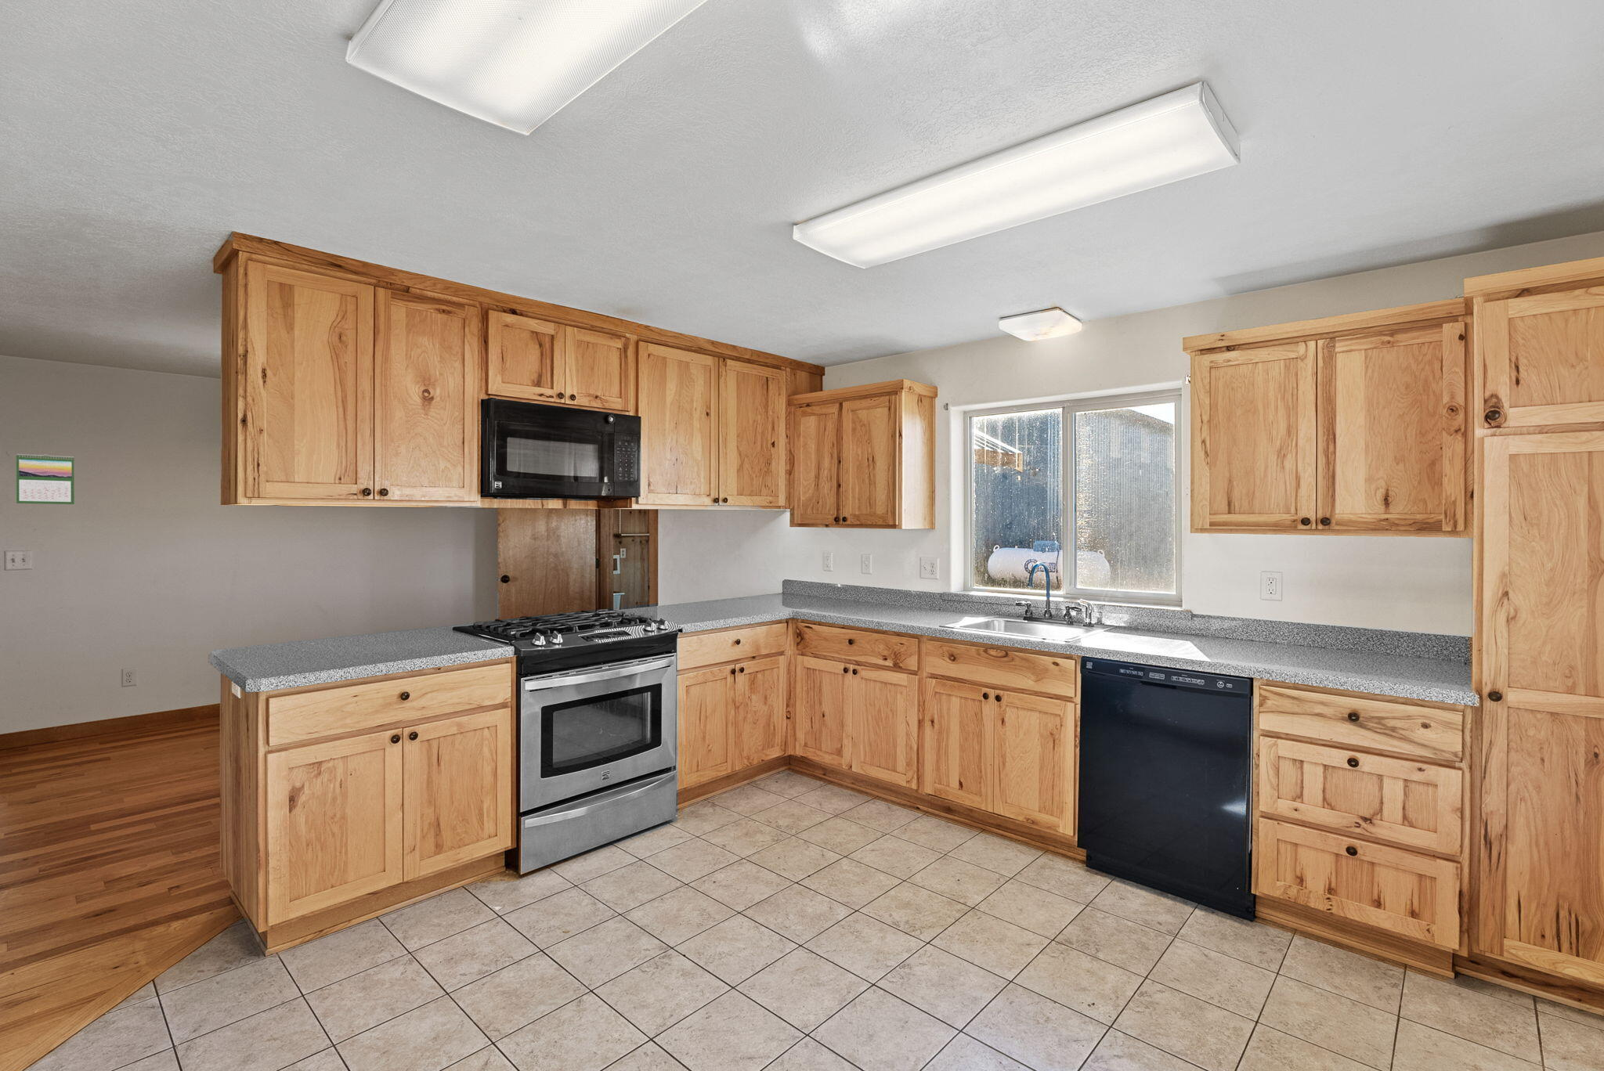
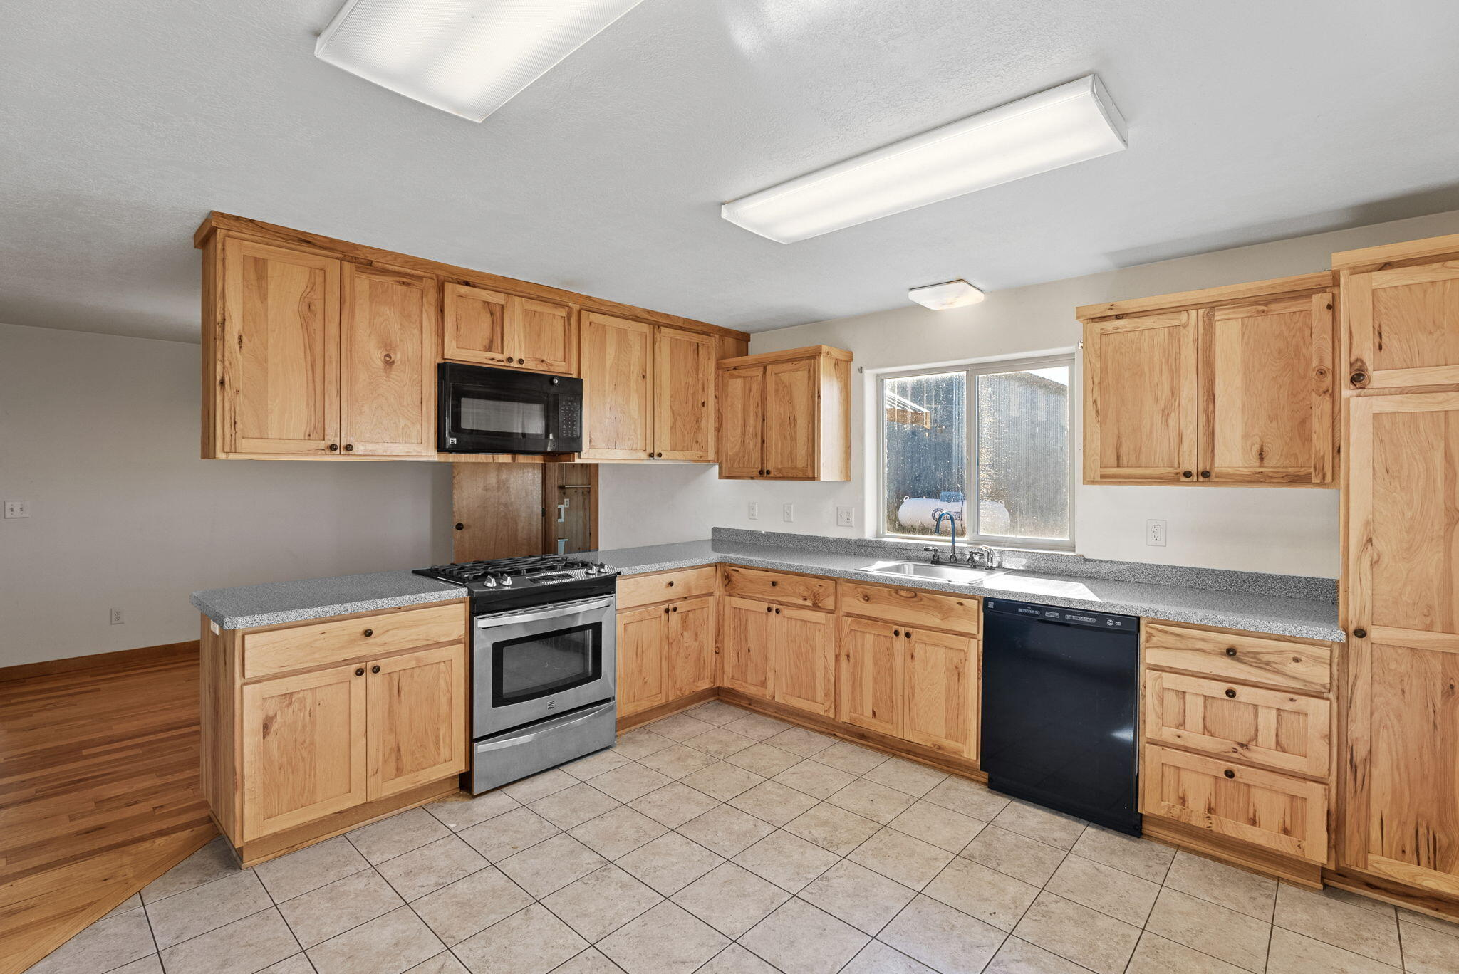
- calendar [16,453,75,504]
